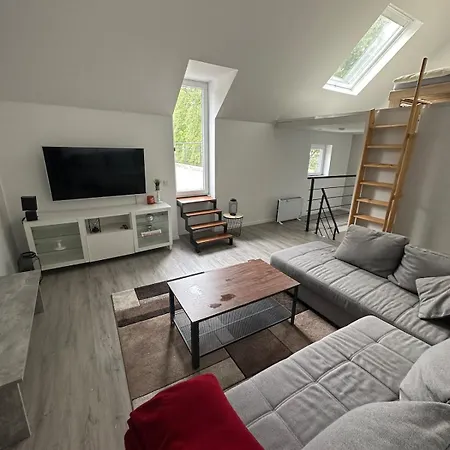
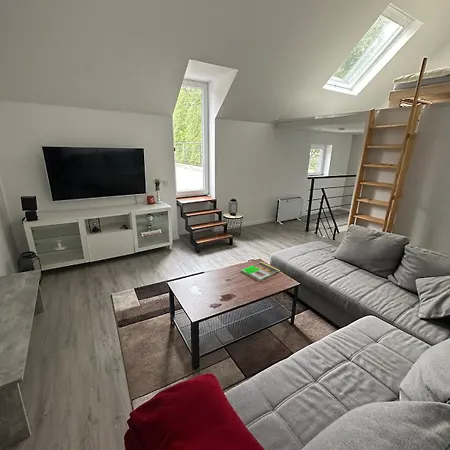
+ magazine [240,261,281,282]
